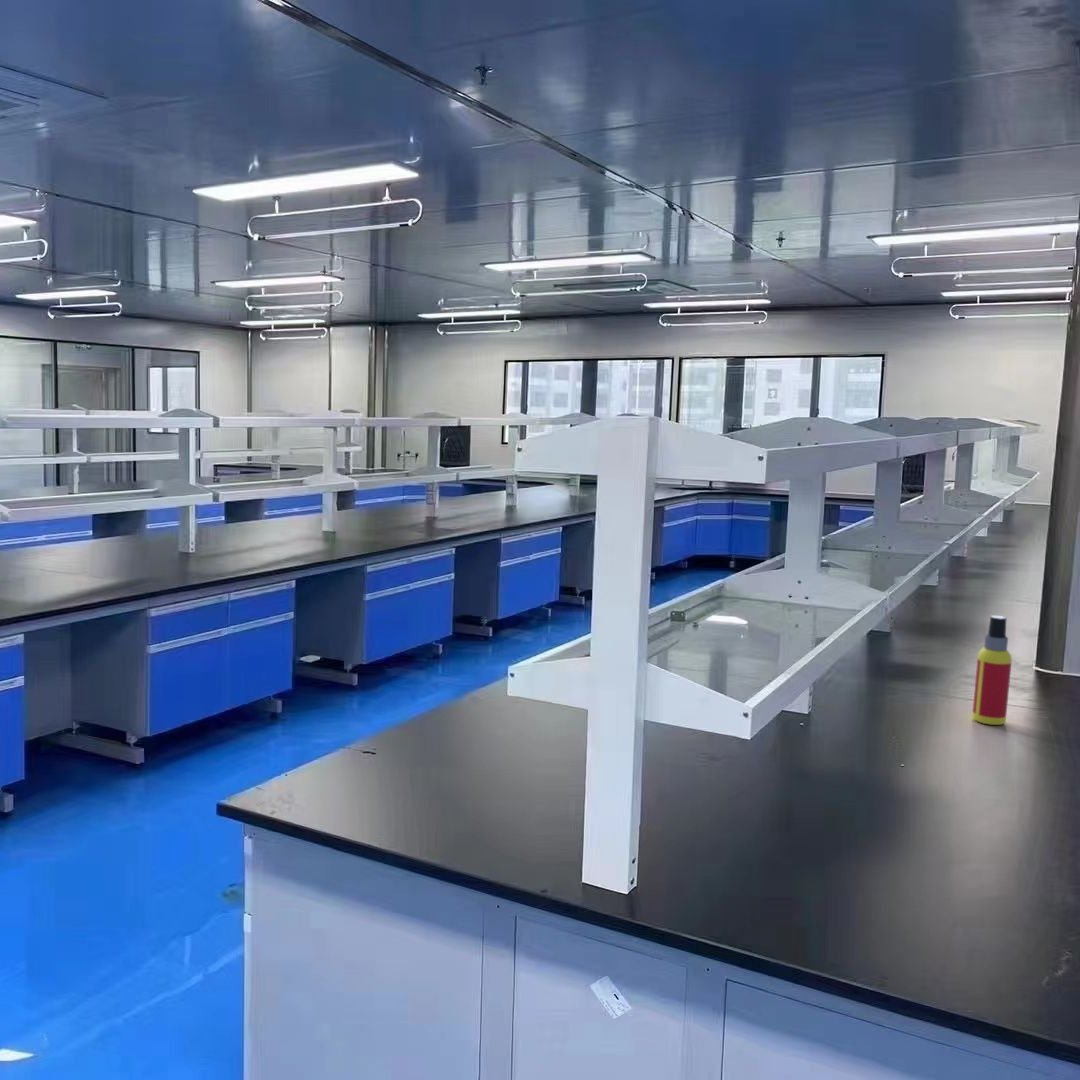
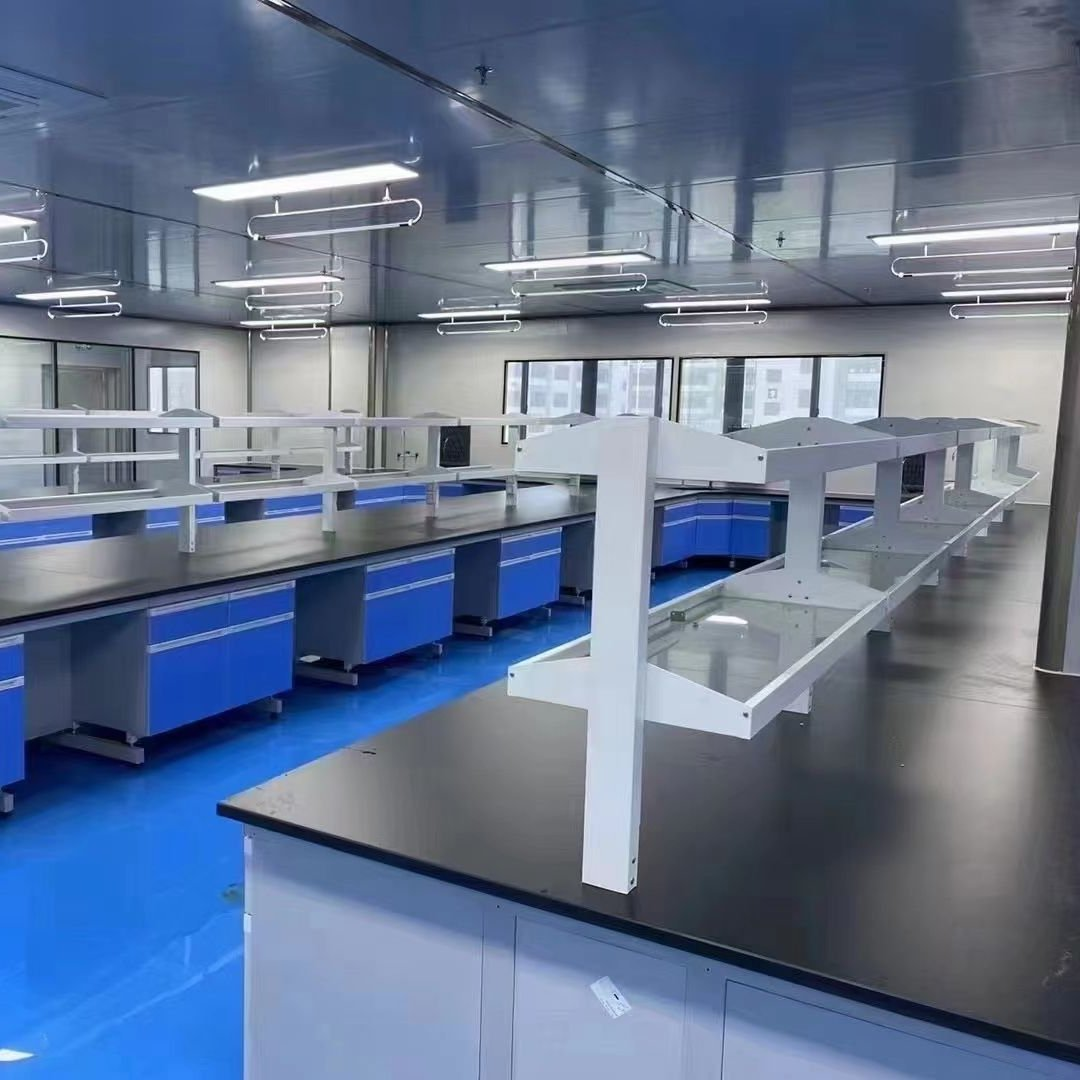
- spray bottle [971,615,1013,726]
